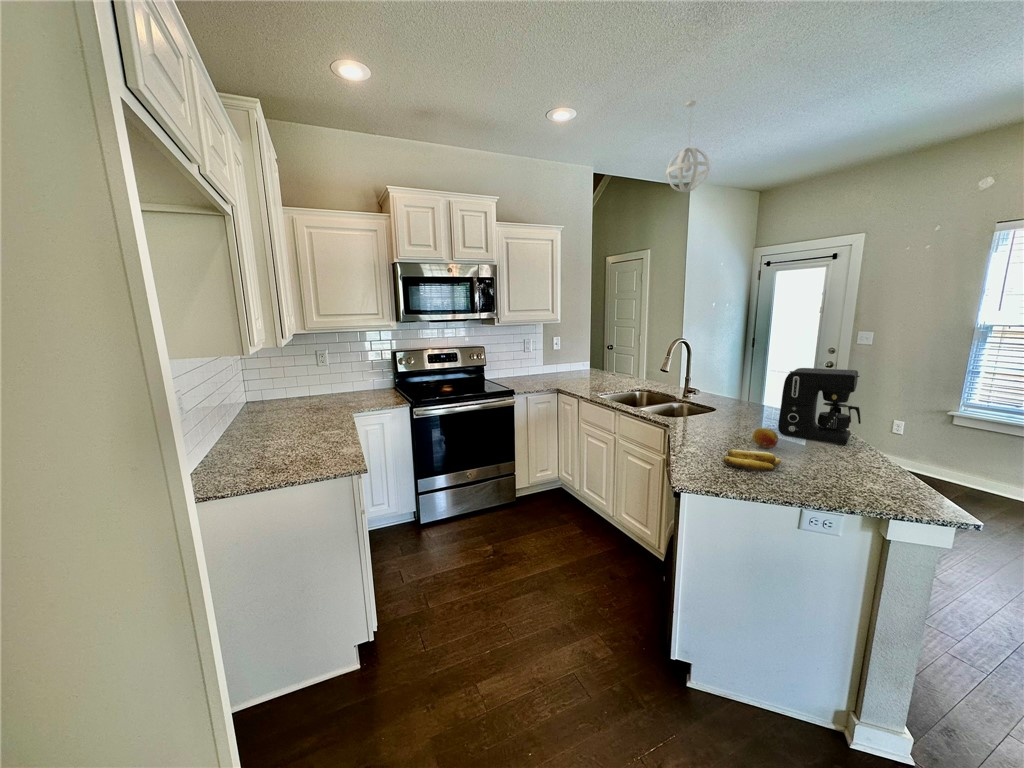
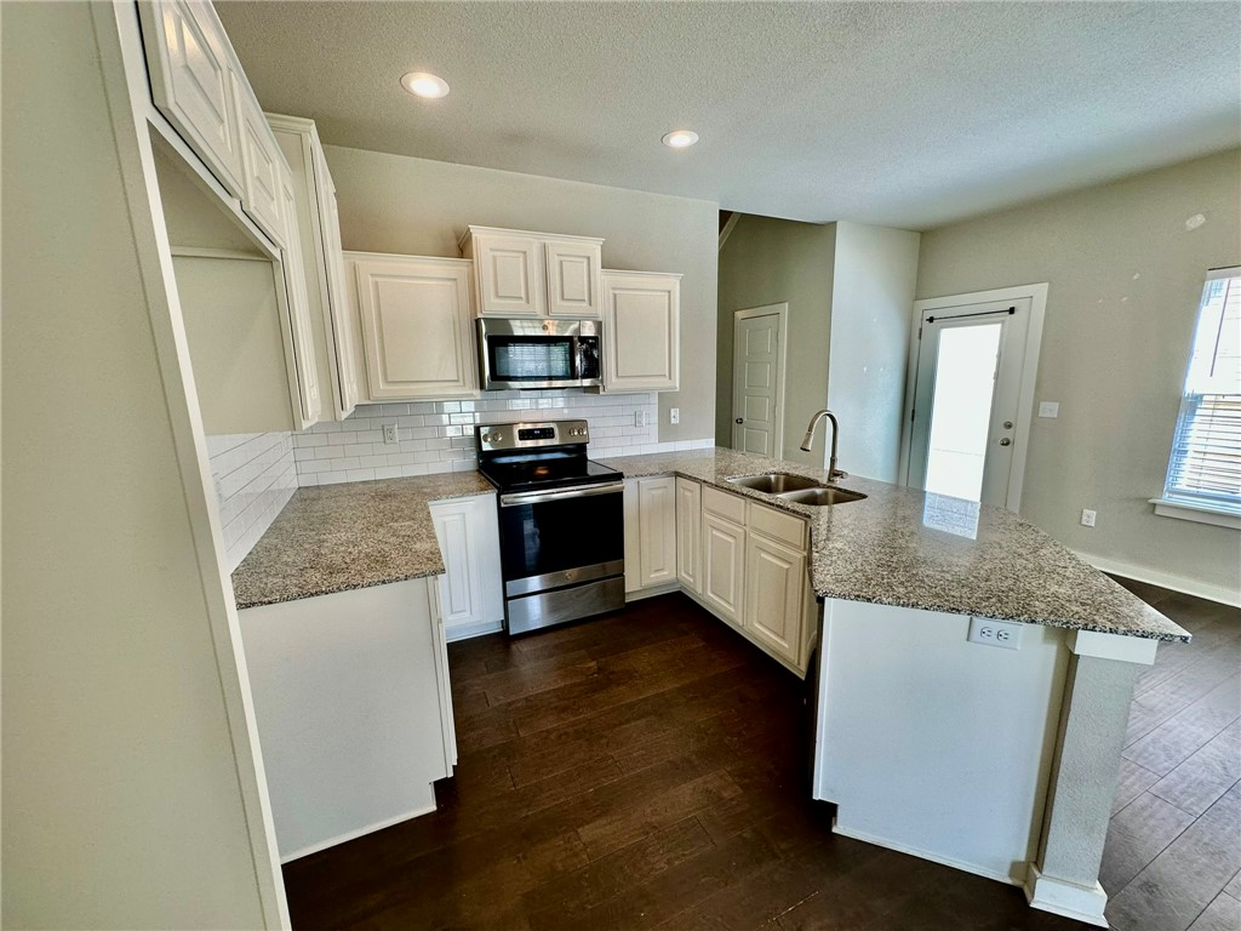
- pendant light [665,100,711,193]
- coffee maker [777,367,862,446]
- banana [722,449,782,472]
- fruit [751,427,779,449]
